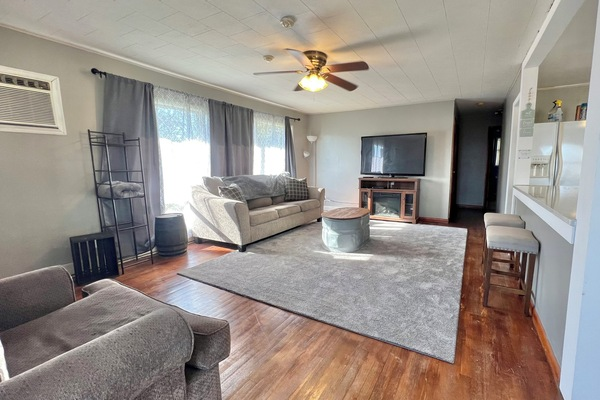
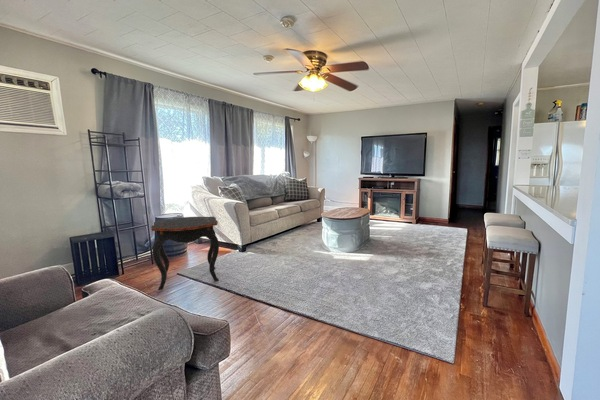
+ side table [150,216,220,291]
